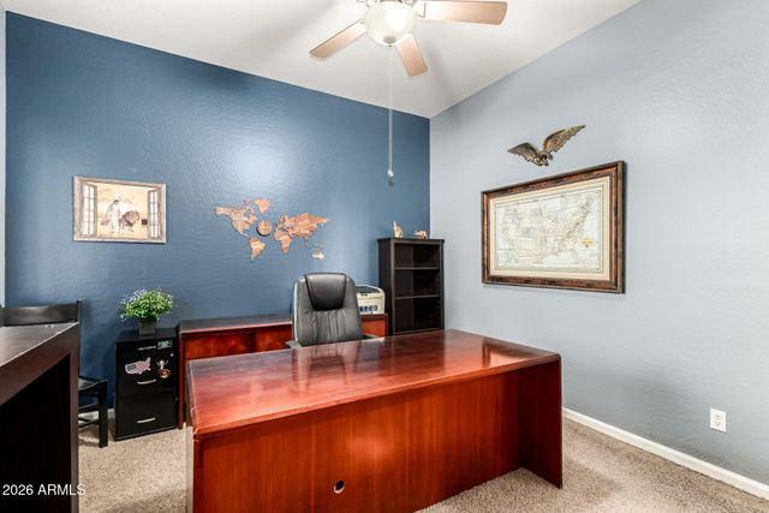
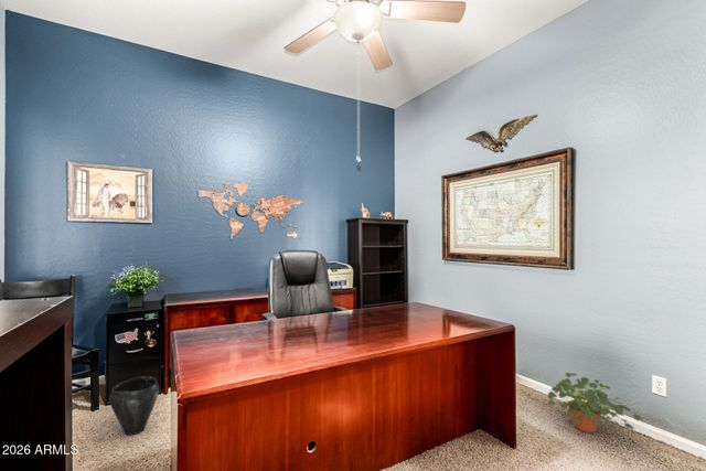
+ vase [108,375,160,437]
+ potted plant [547,372,643,433]
